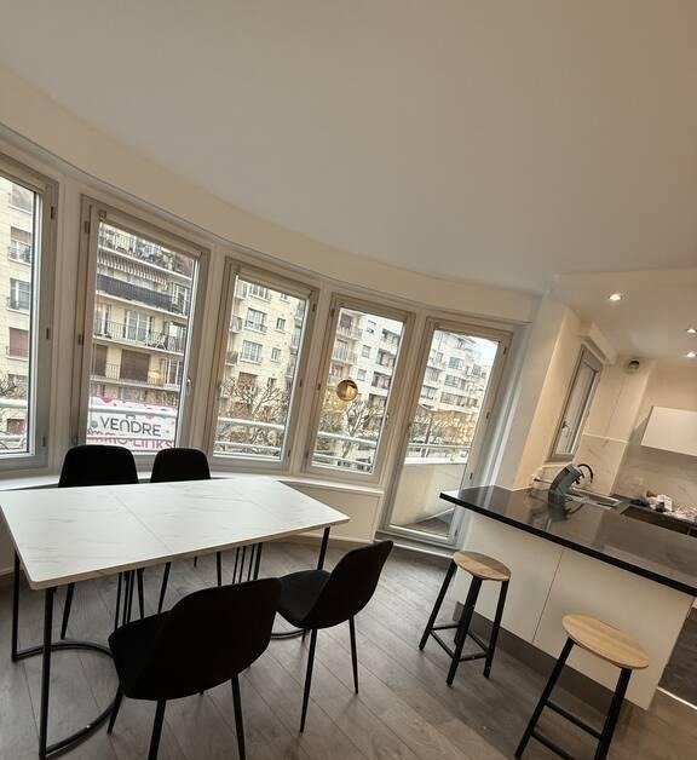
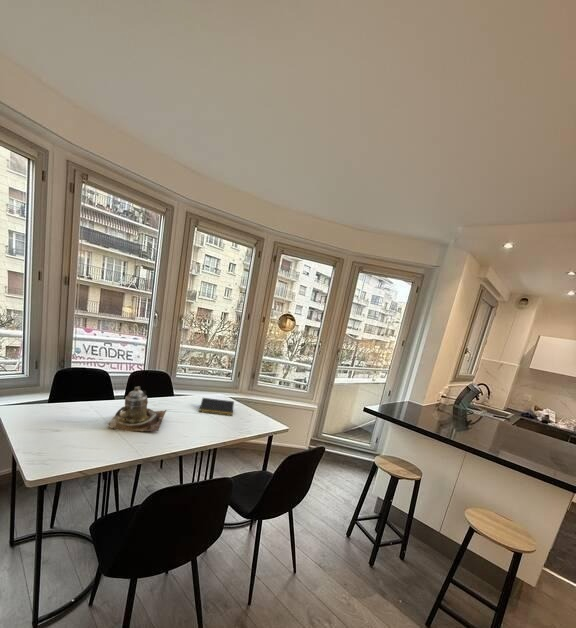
+ teapot [108,385,167,432]
+ notepad [198,397,235,417]
